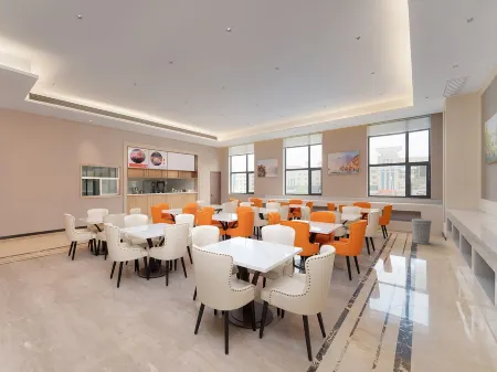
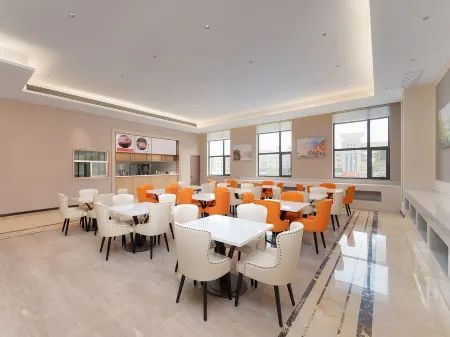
- trash can [411,217,432,245]
